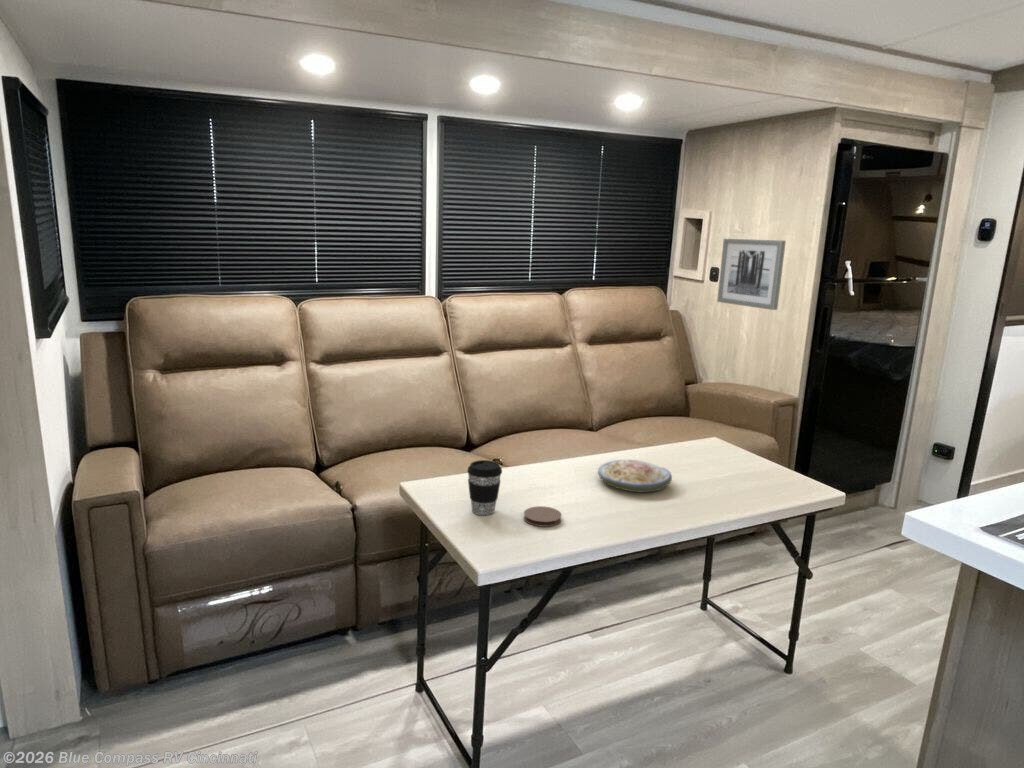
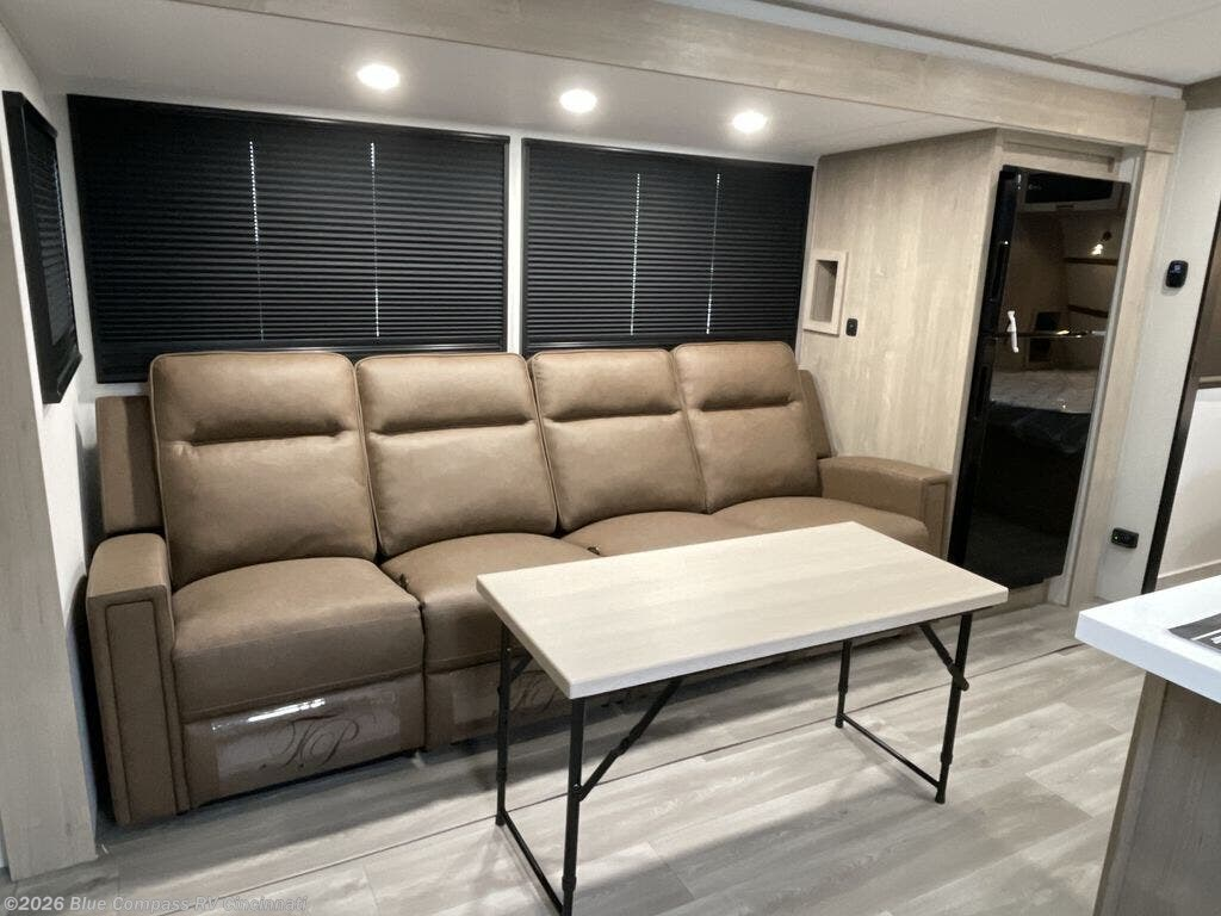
- soup [597,459,673,493]
- coaster [523,505,563,528]
- coffee cup [466,459,503,516]
- wall art [716,238,787,311]
